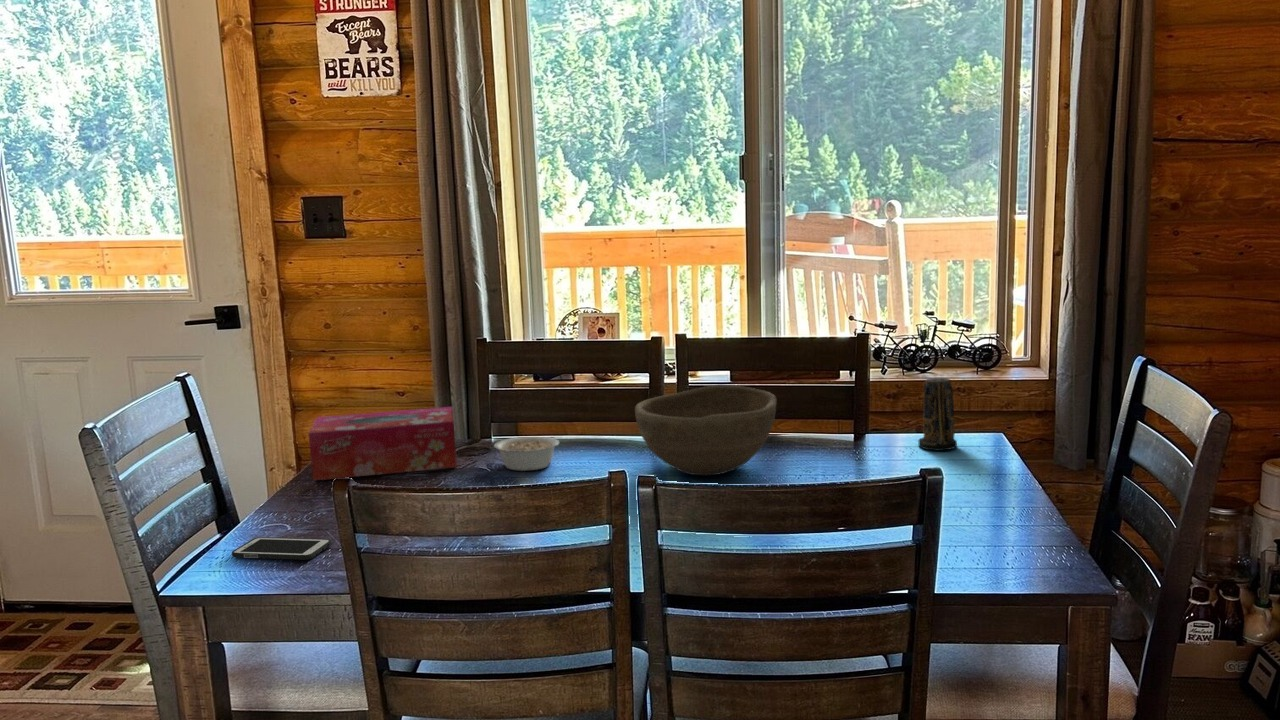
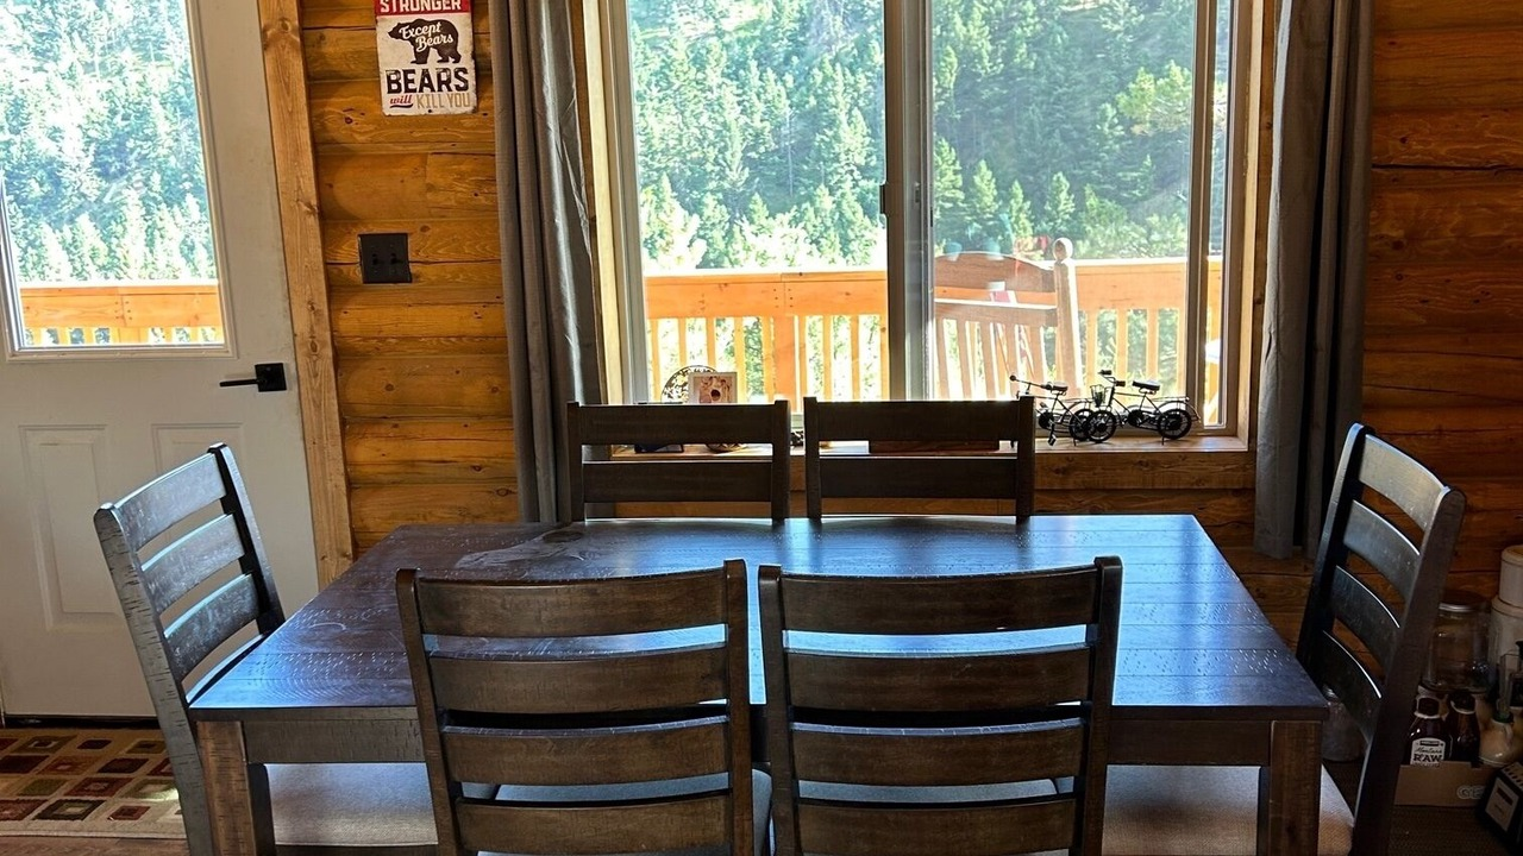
- candle [918,377,958,452]
- tissue box [307,406,458,481]
- legume [493,436,560,472]
- bowl [634,384,777,476]
- cell phone [231,536,332,561]
